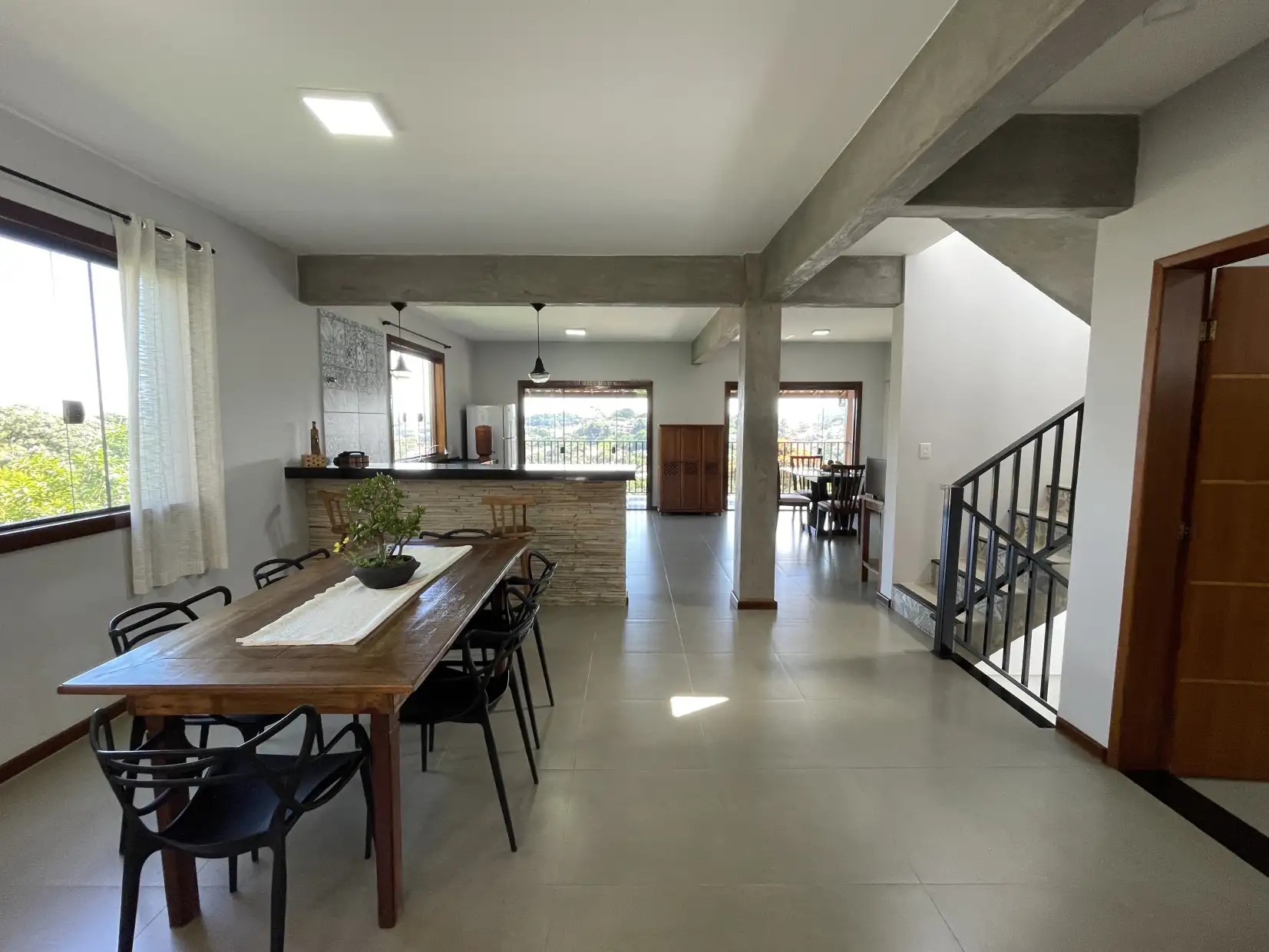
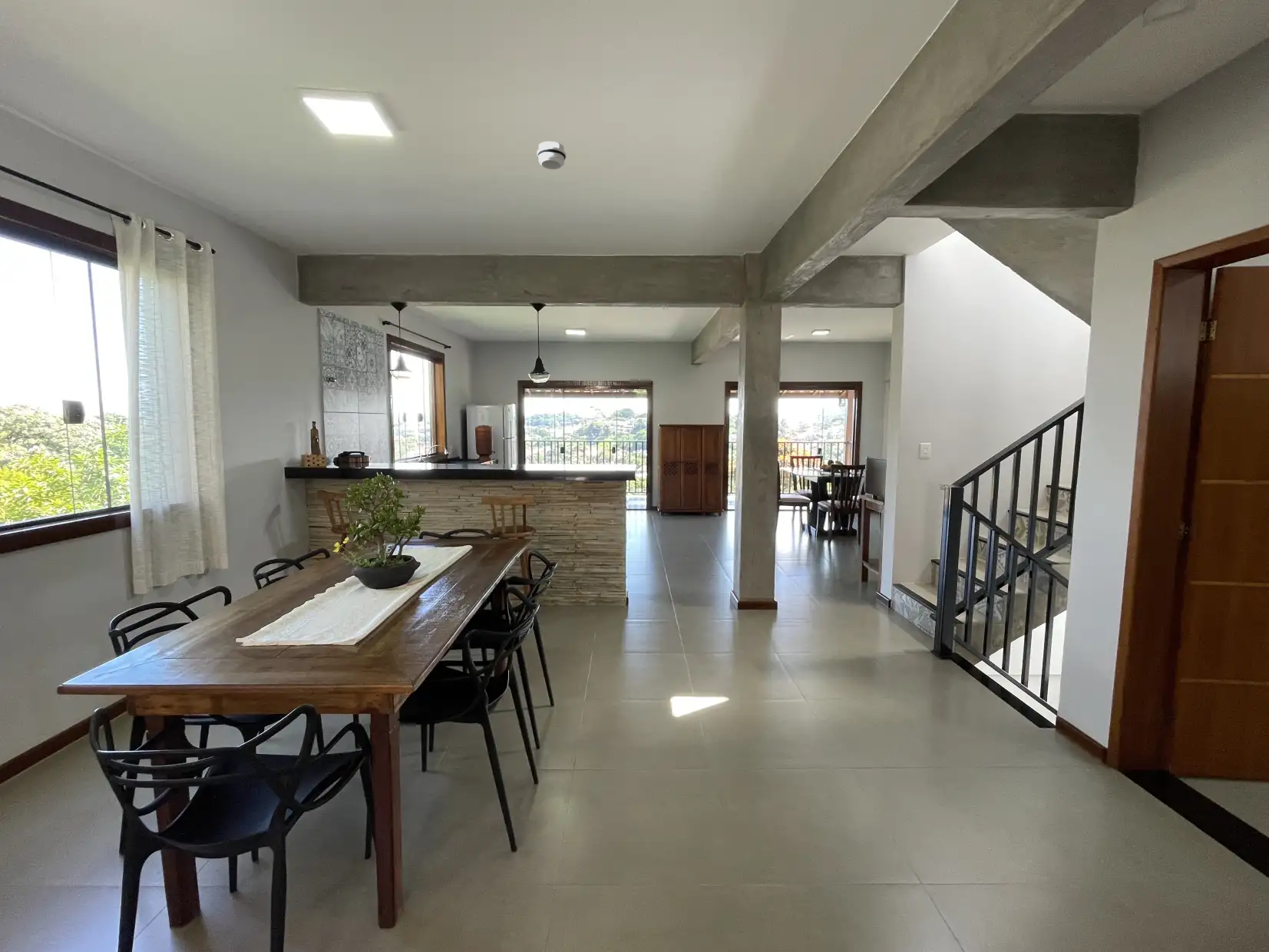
+ smoke detector [536,140,567,170]
